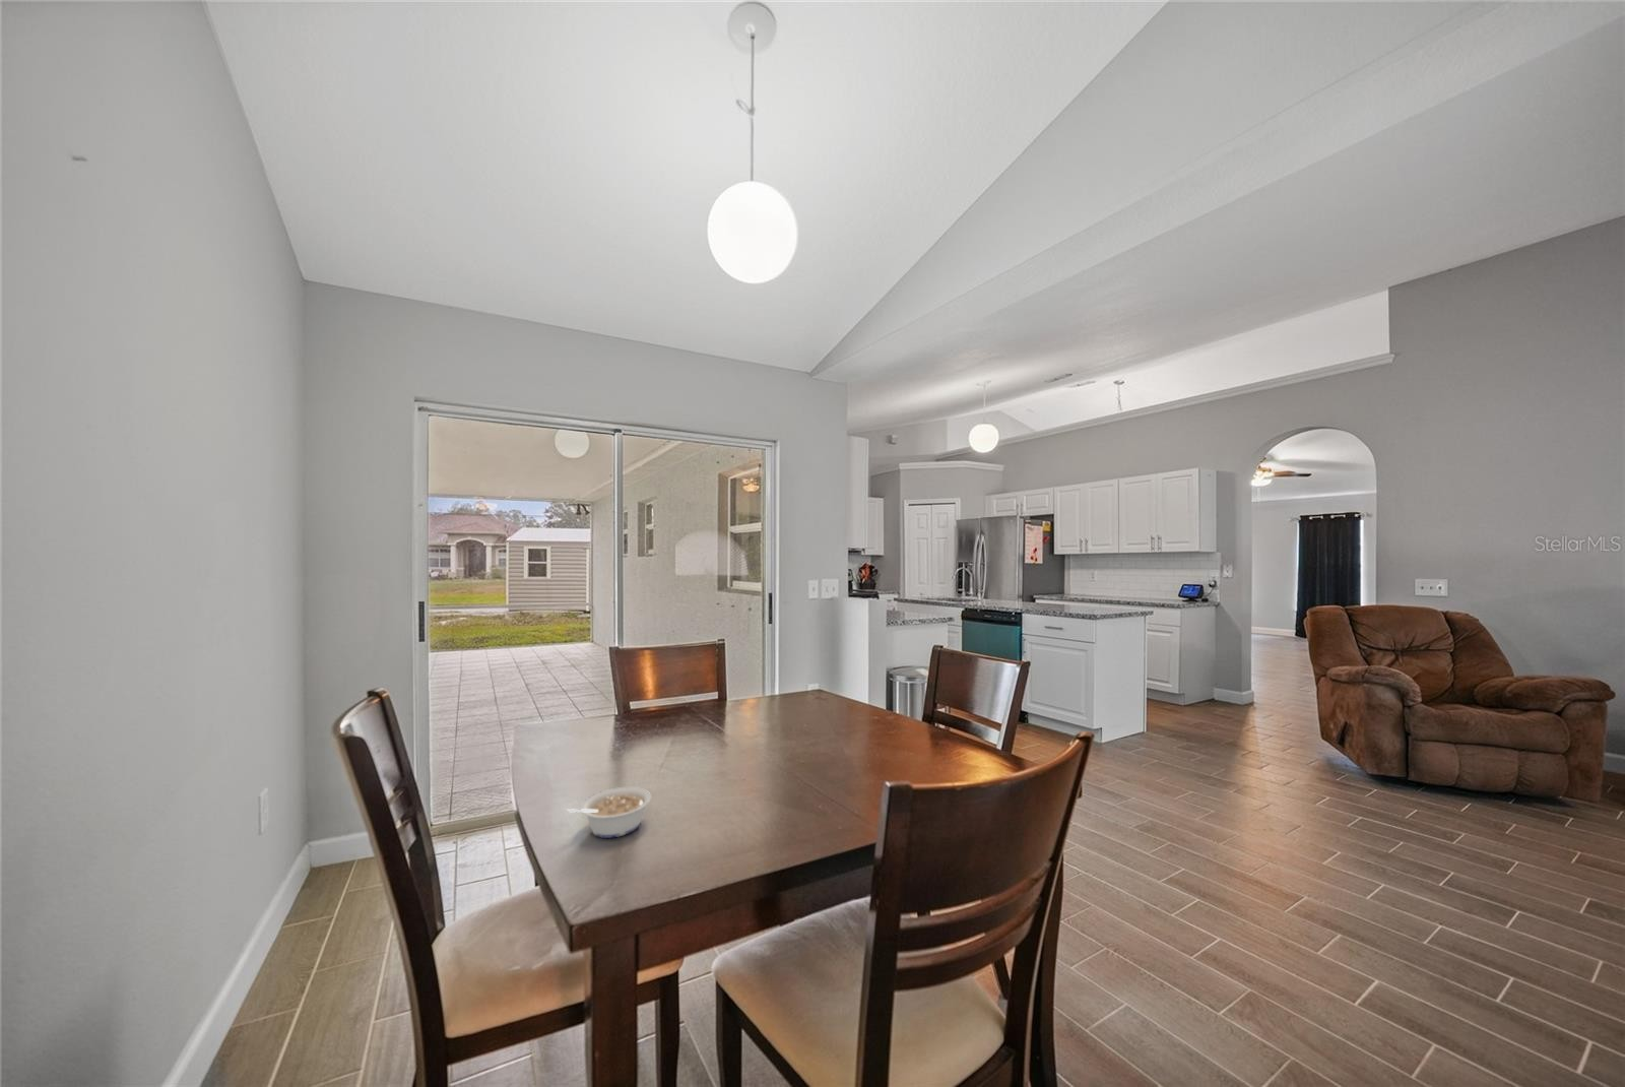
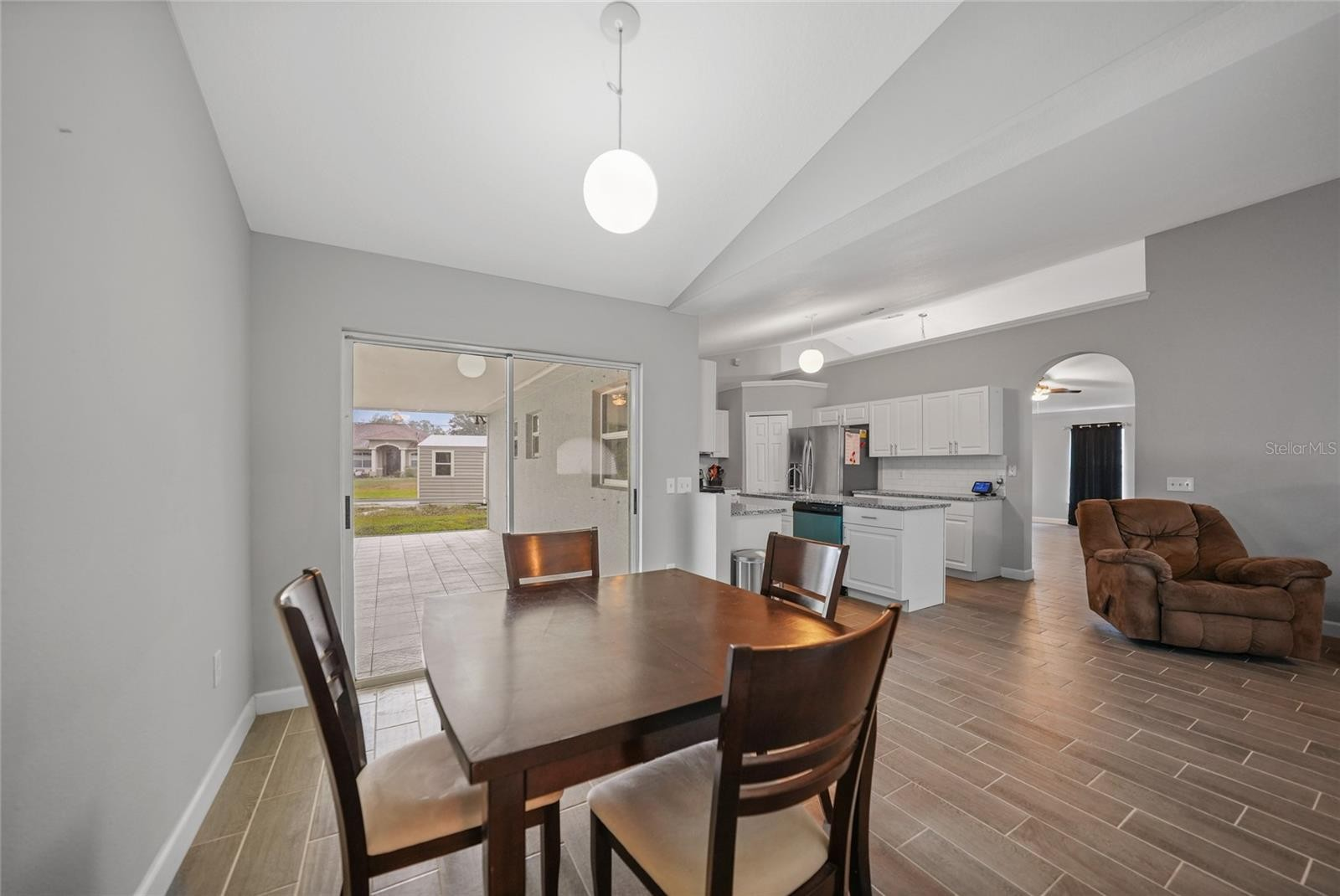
- legume [565,786,652,840]
